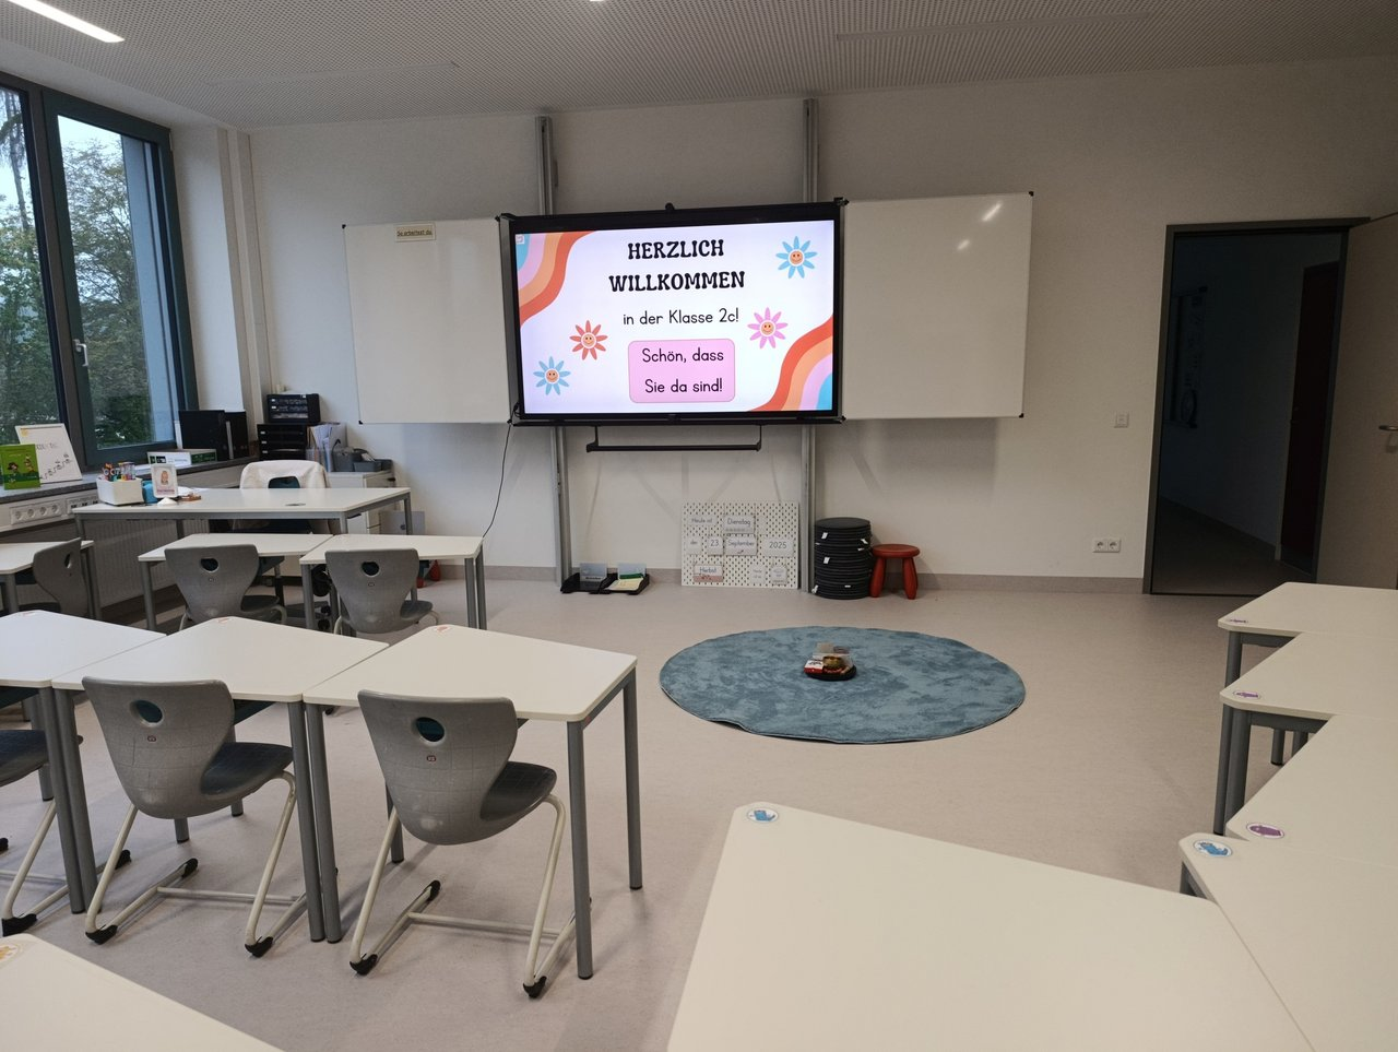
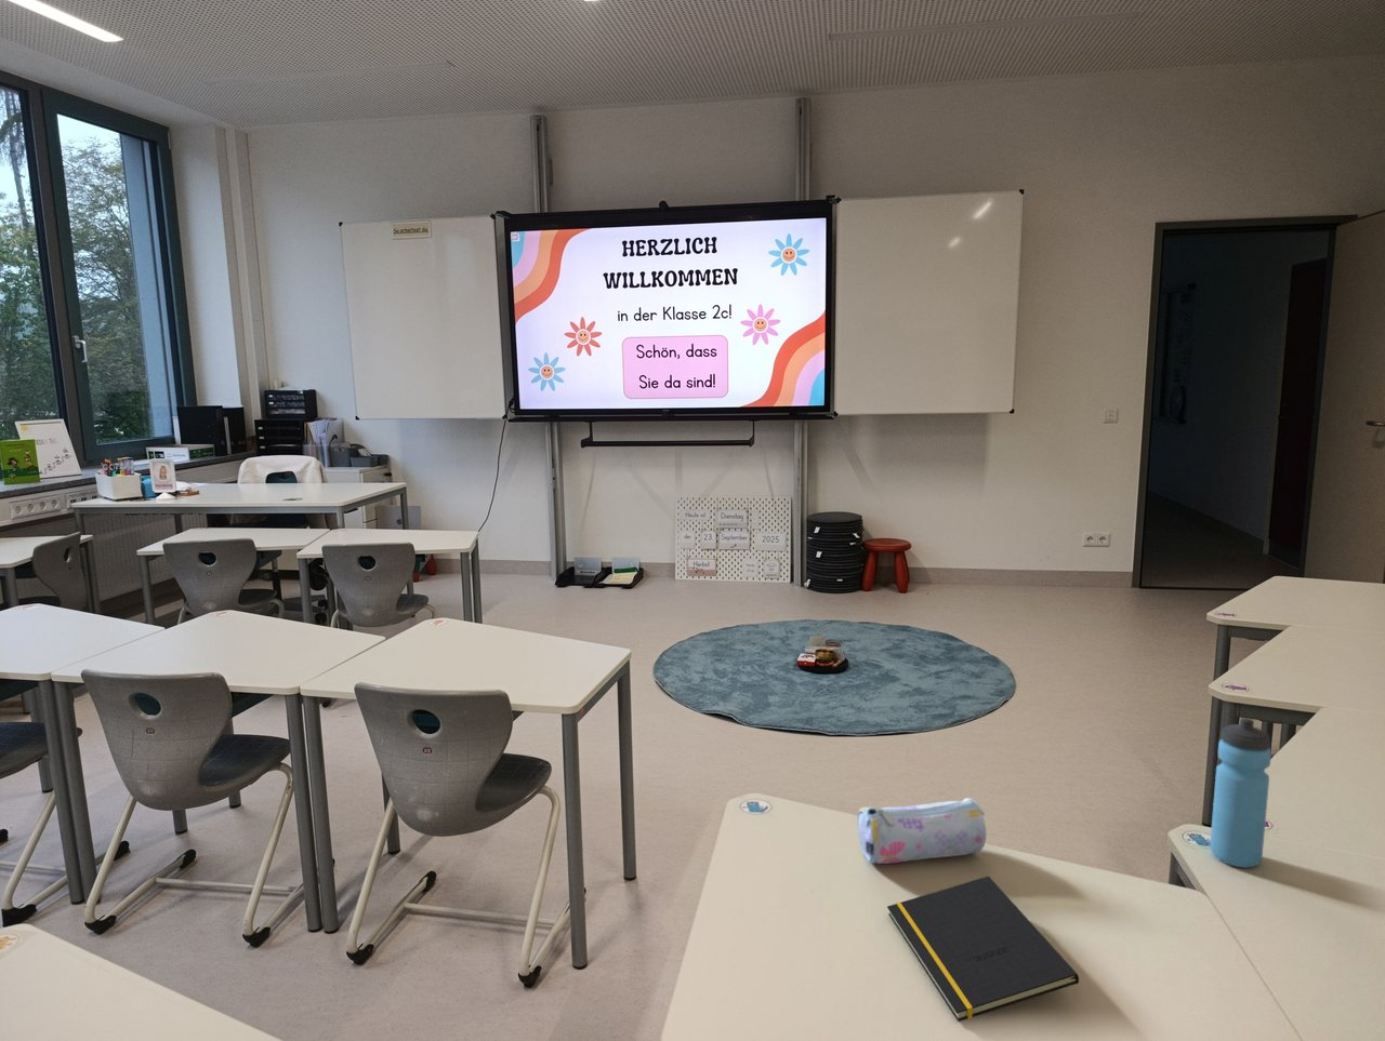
+ water bottle [1209,716,1272,869]
+ pencil case [857,797,987,865]
+ notepad [886,876,1080,1022]
